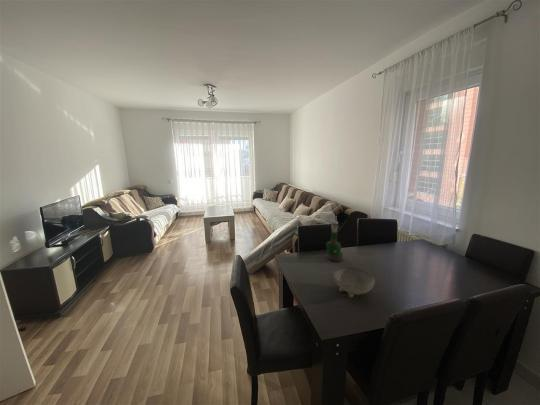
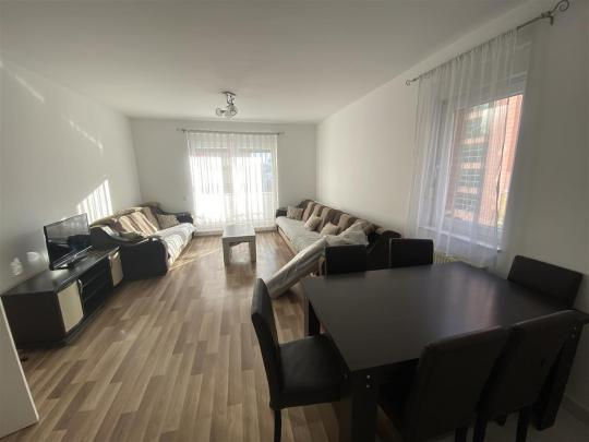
- bowl [332,266,376,299]
- grog bottle [325,222,344,262]
